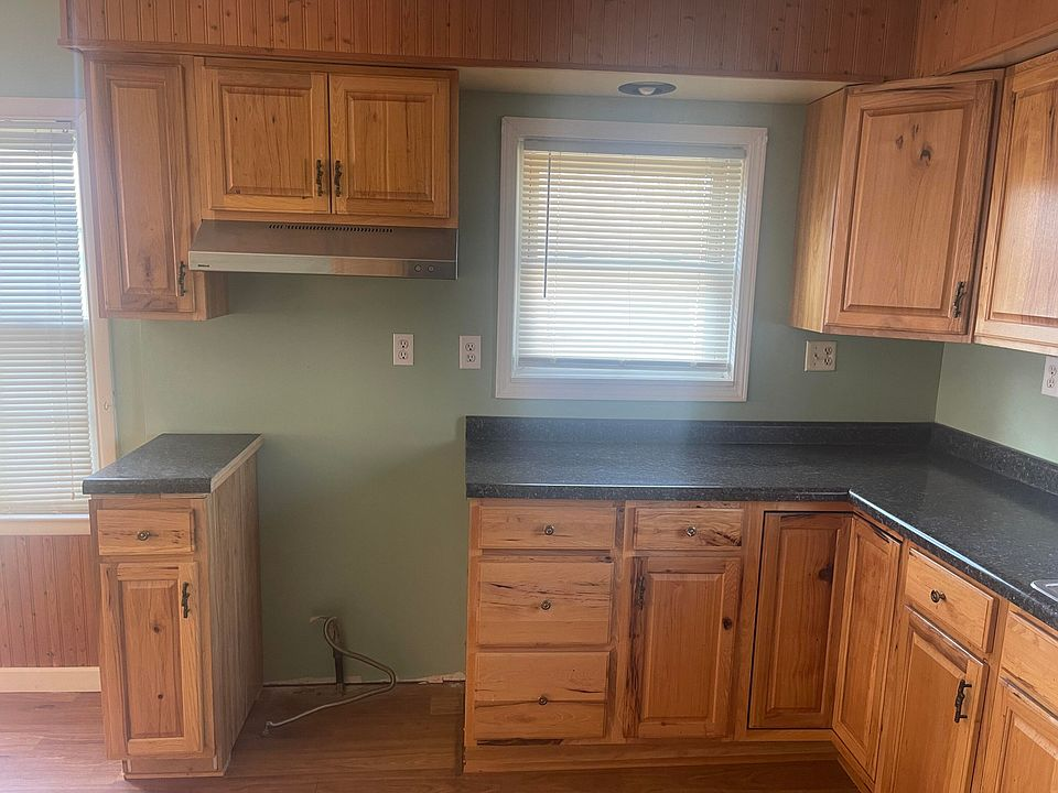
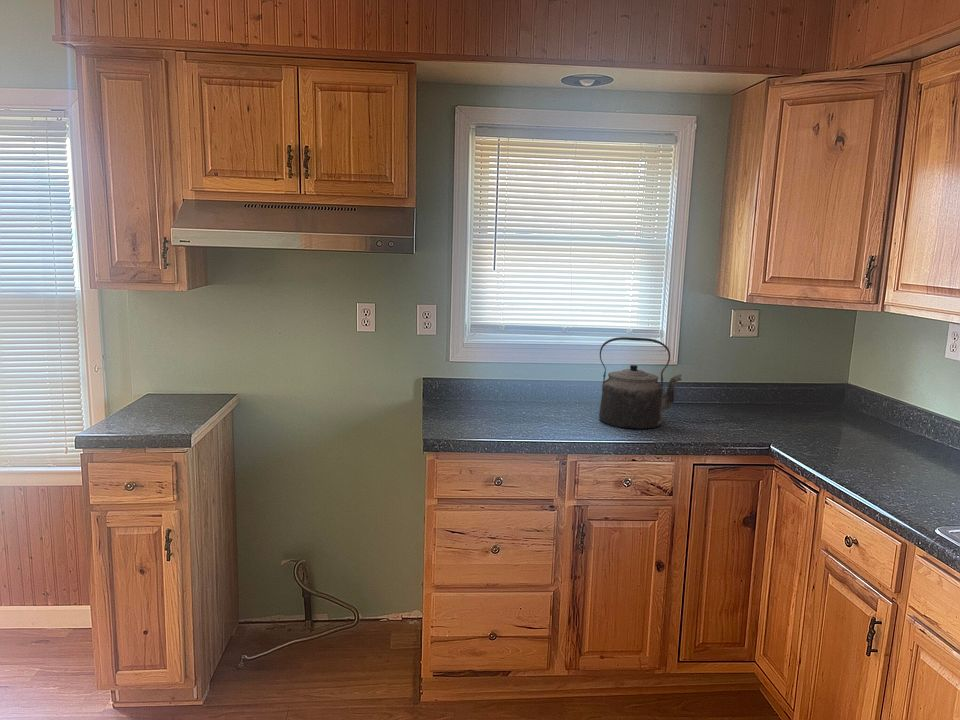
+ kettle [598,336,683,430]
